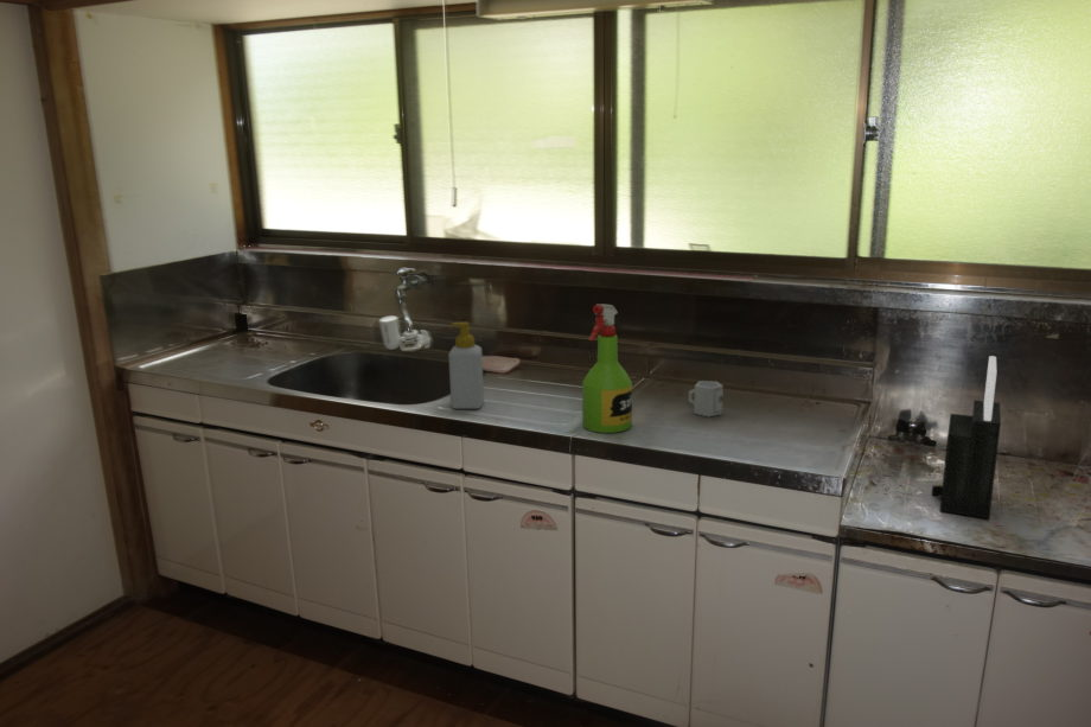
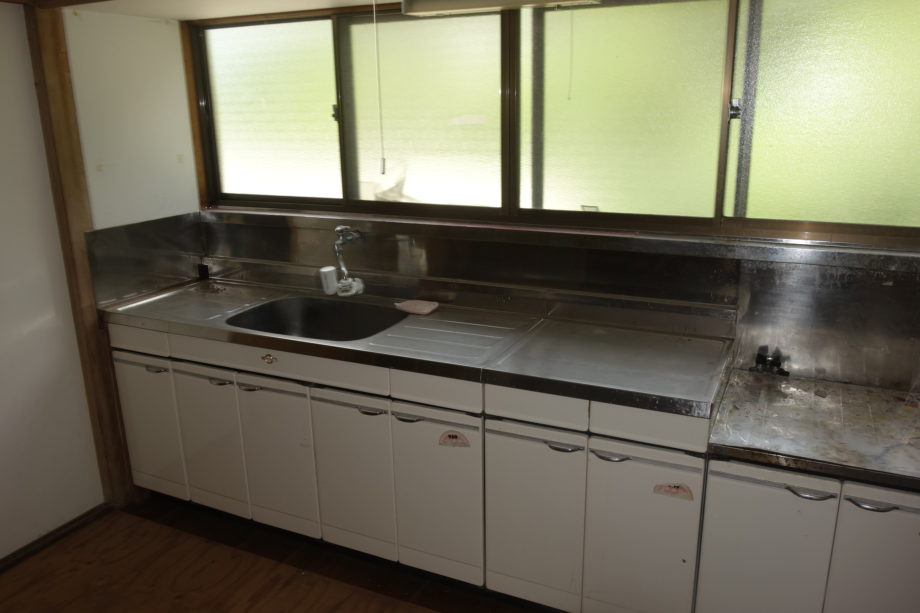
- spray bottle [581,304,633,434]
- soap bottle [447,321,485,410]
- knife block [931,355,1002,521]
- cup [688,380,725,417]
